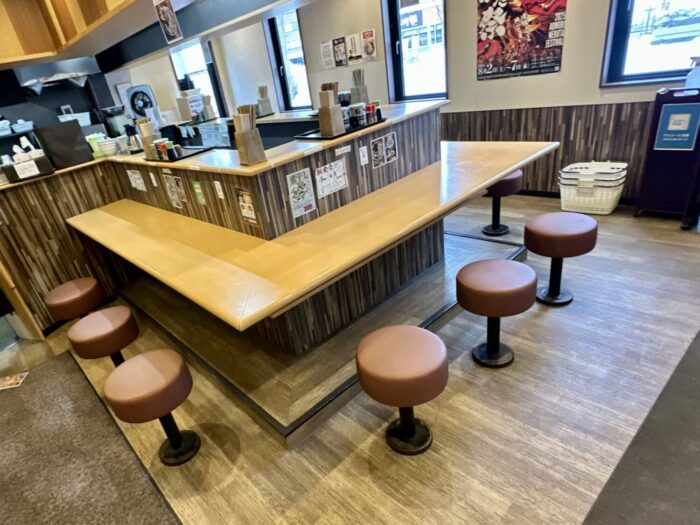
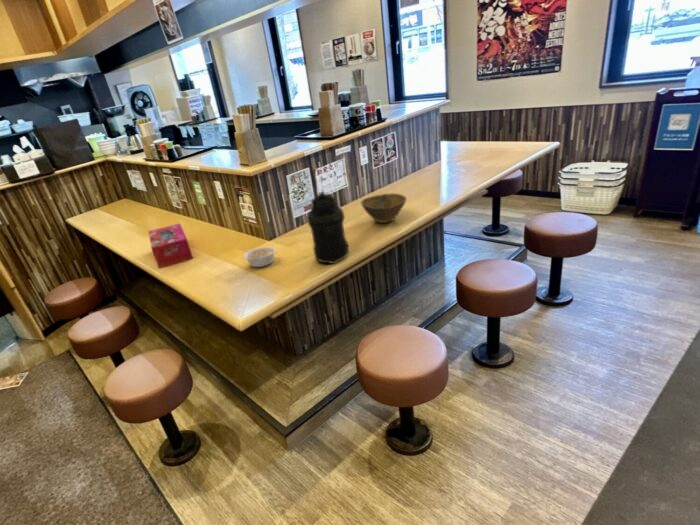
+ bowl [360,192,408,224]
+ legume [242,246,277,268]
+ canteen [306,190,350,265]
+ tissue box [147,222,194,269]
